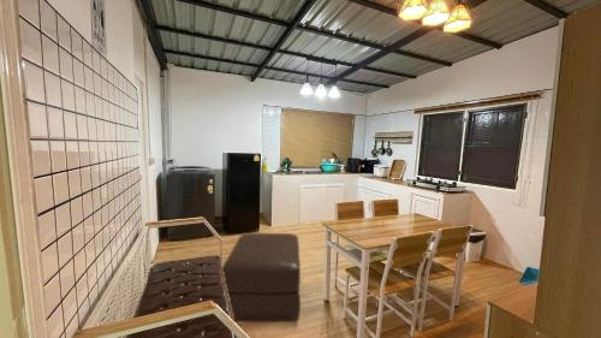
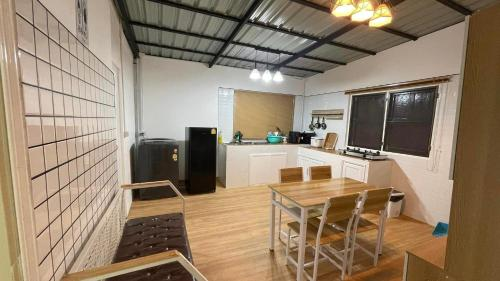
- ottoman [221,232,302,322]
